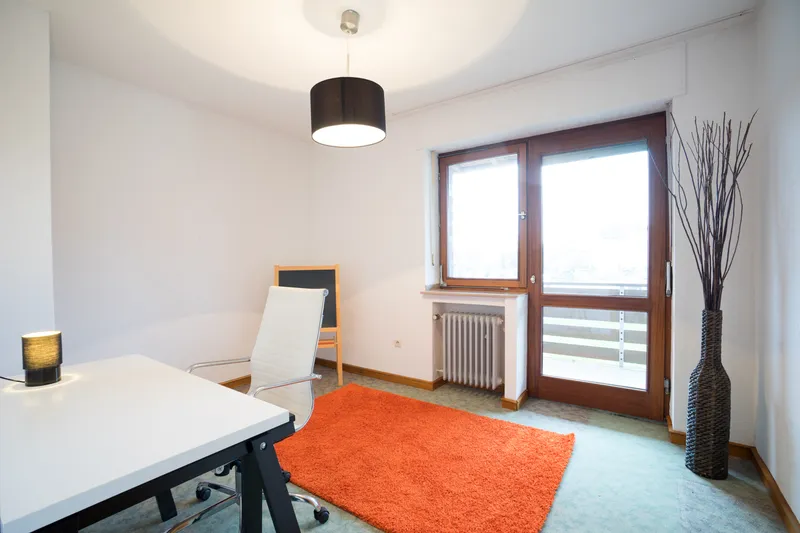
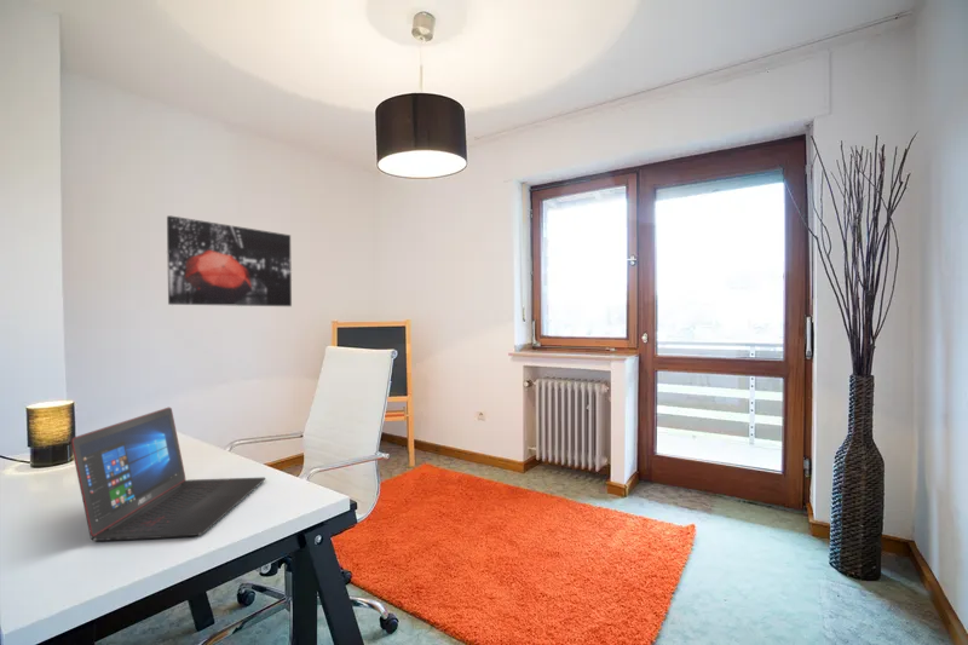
+ laptop [69,407,266,542]
+ wall art [166,214,293,307]
